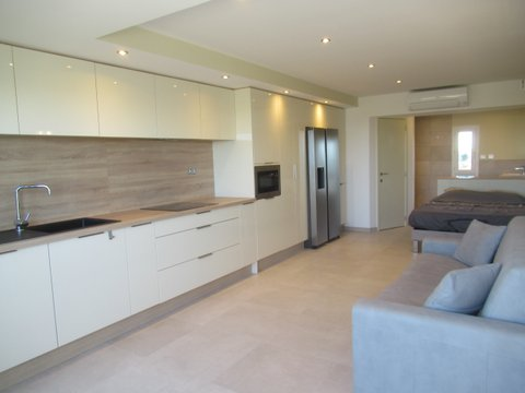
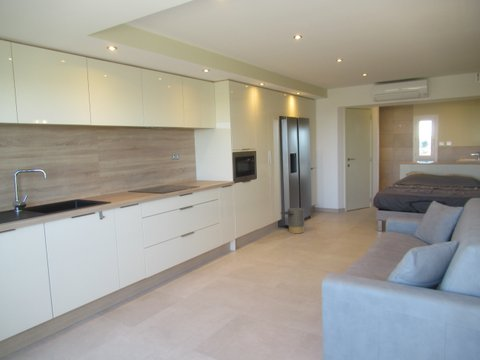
+ trash can [280,207,305,234]
